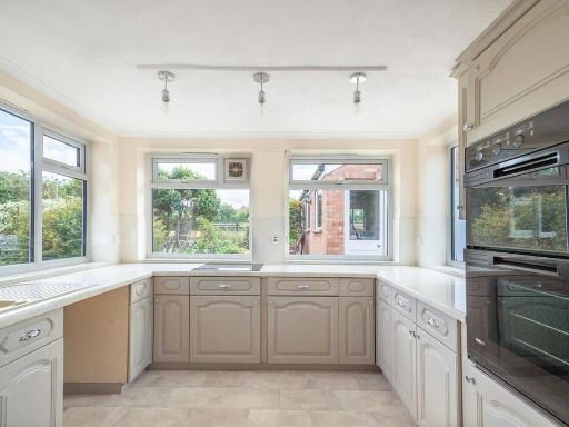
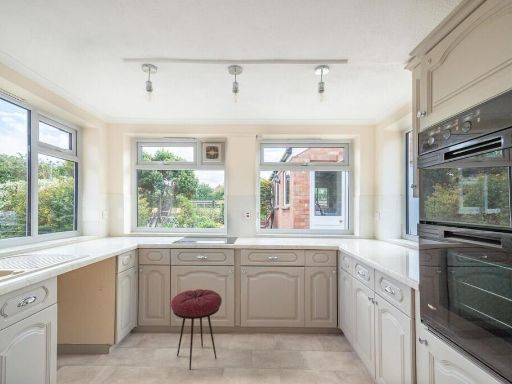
+ stool [170,288,223,370]
